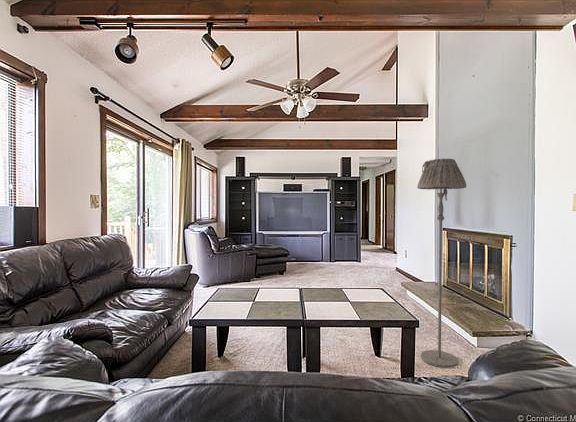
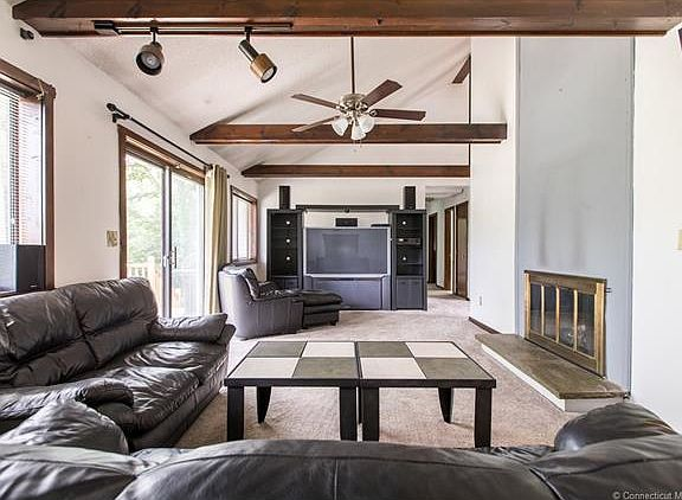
- floor lamp [416,158,467,368]
